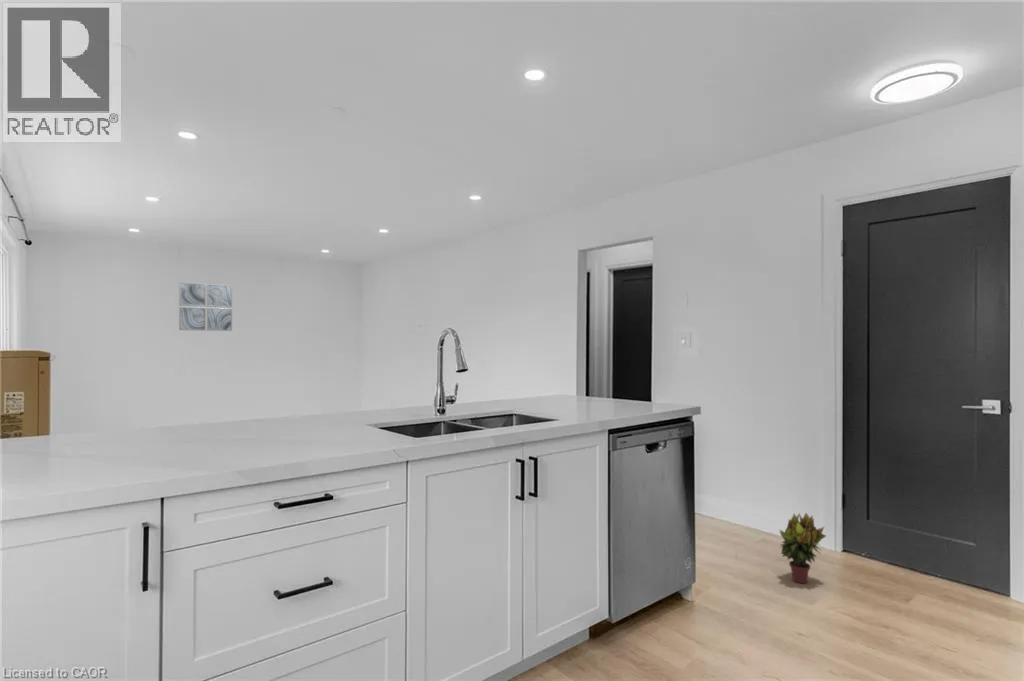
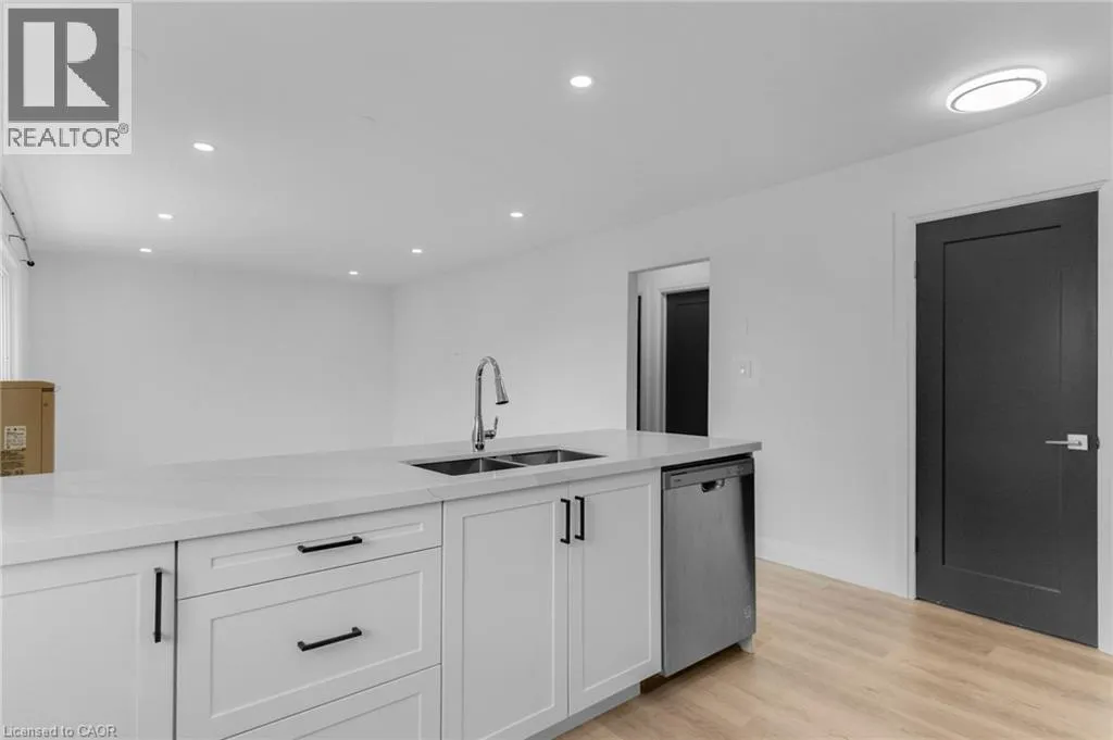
- wall art [178,281,233,332]
- potted plant [778,512,827,584]
